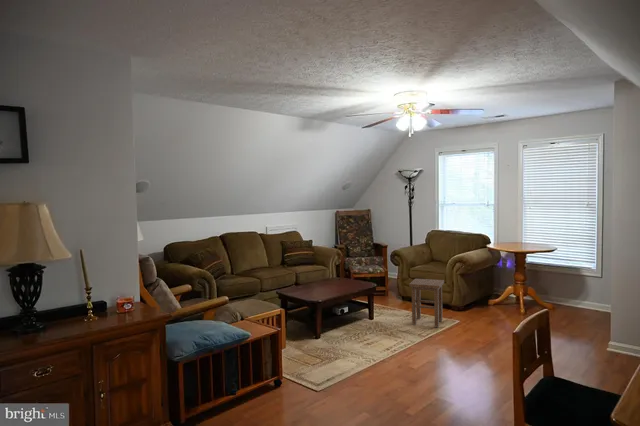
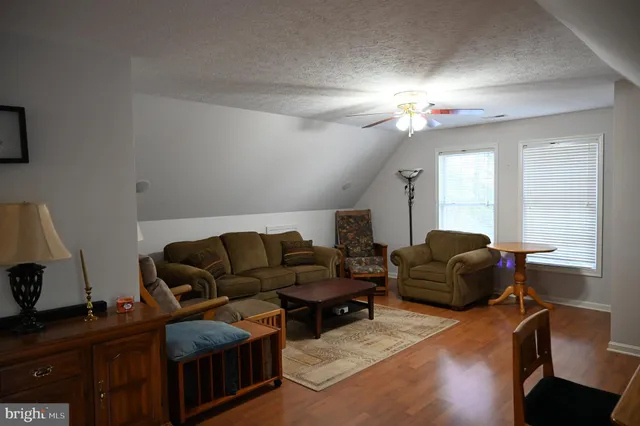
- stool [408,278,445,328]
